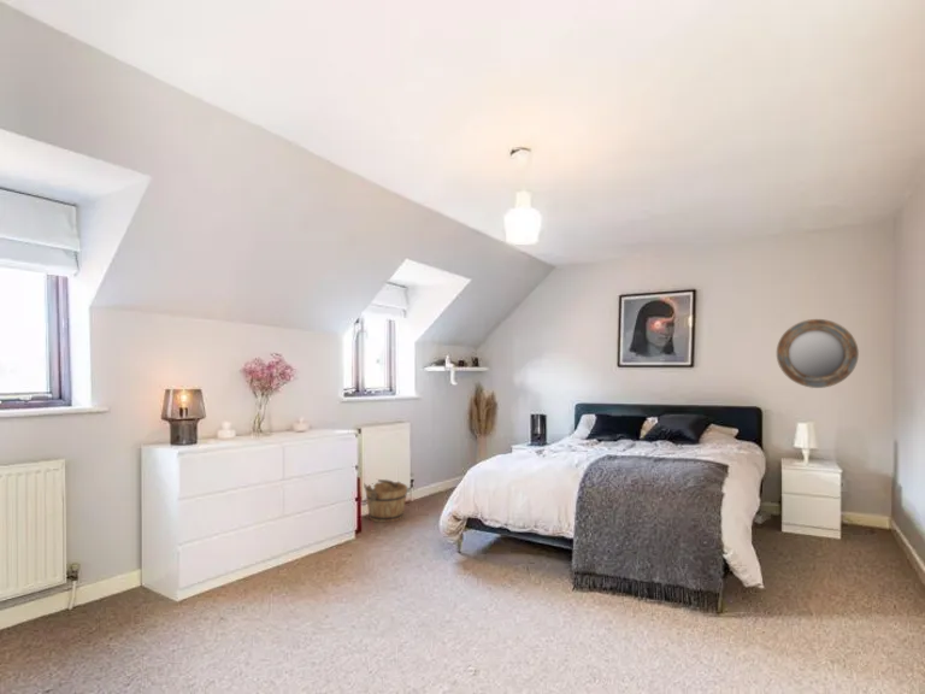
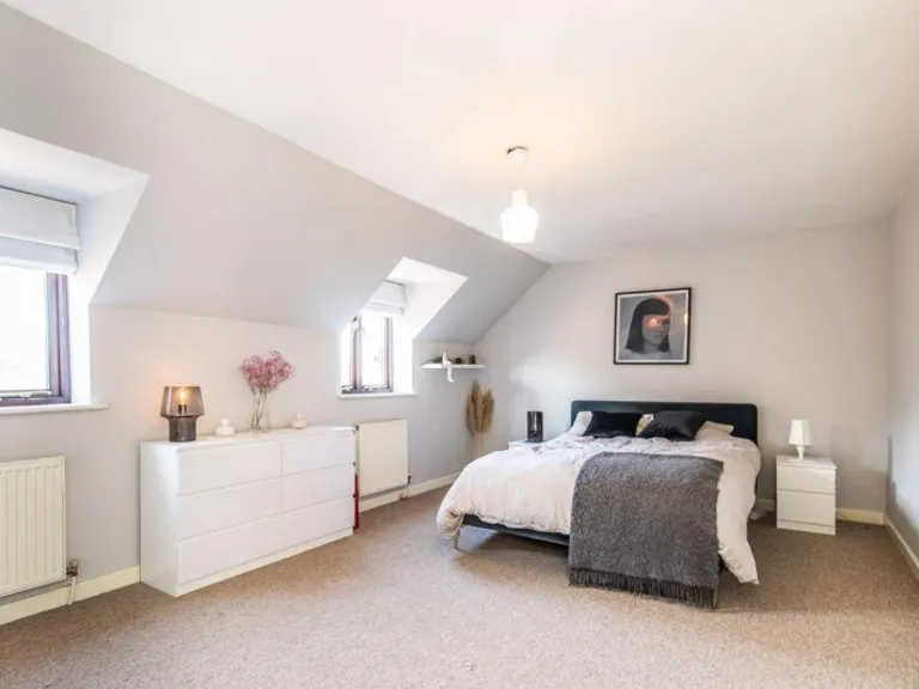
- bucket [363,478,408,523]
- home mirror [776,318,860,389]
